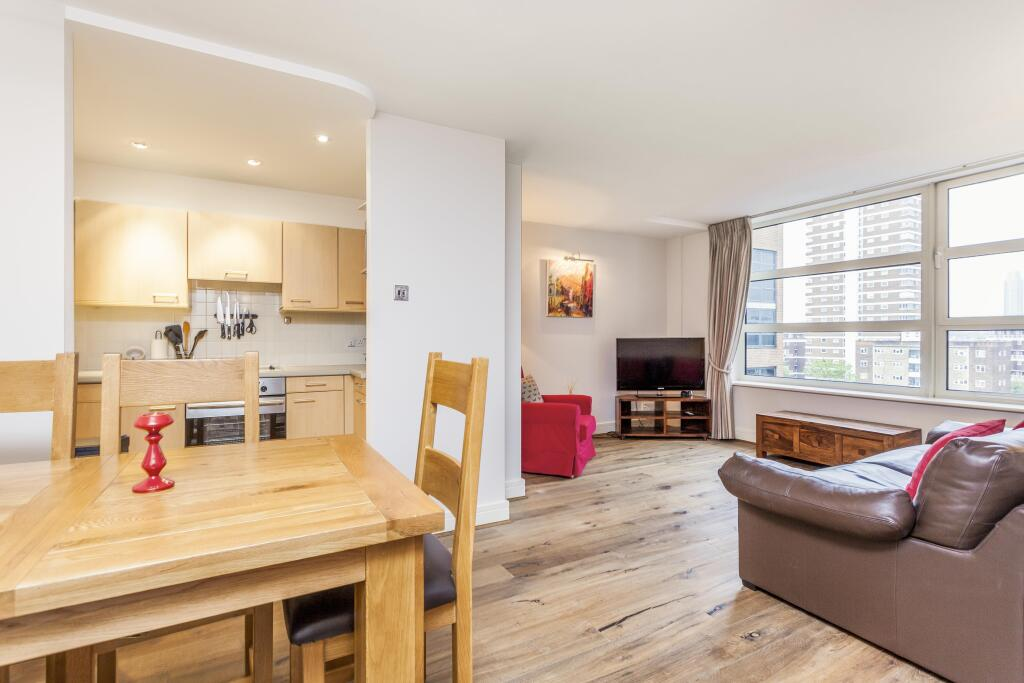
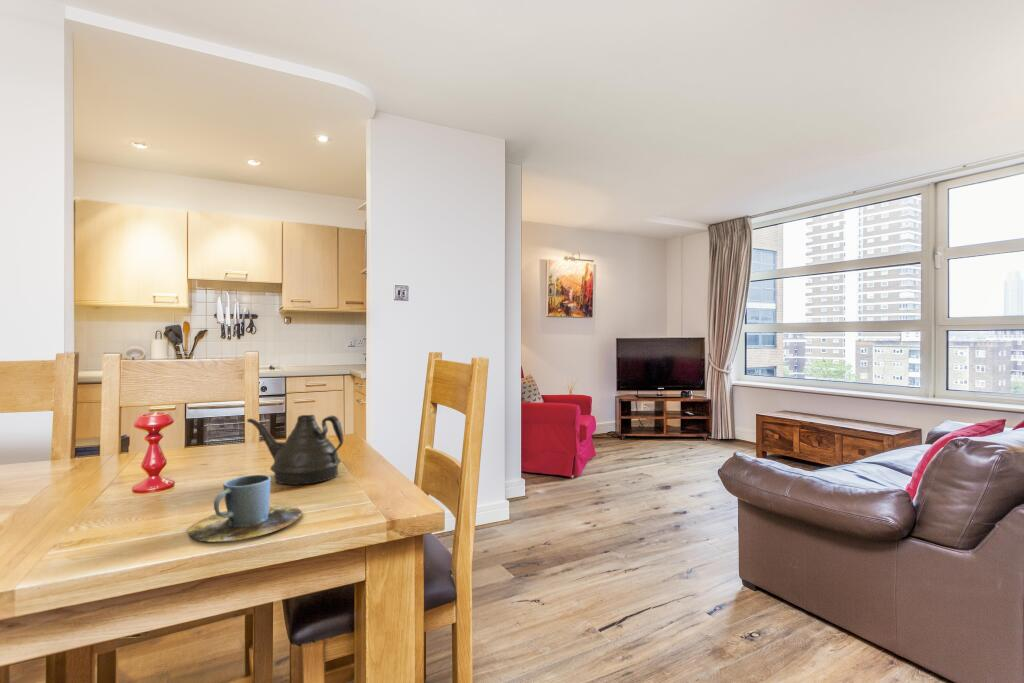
+ teapot [246,414,344,486]
+ cup [187,474,302,543]
